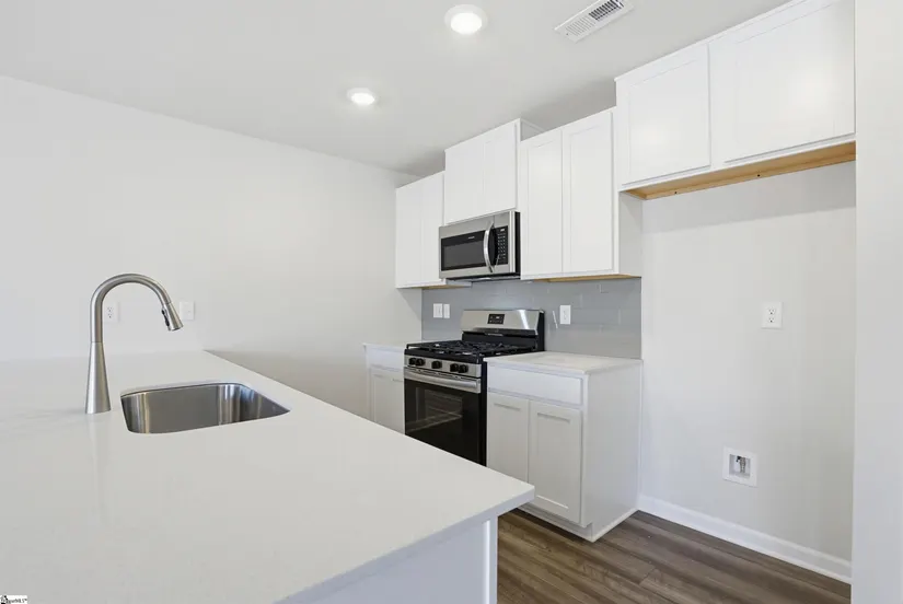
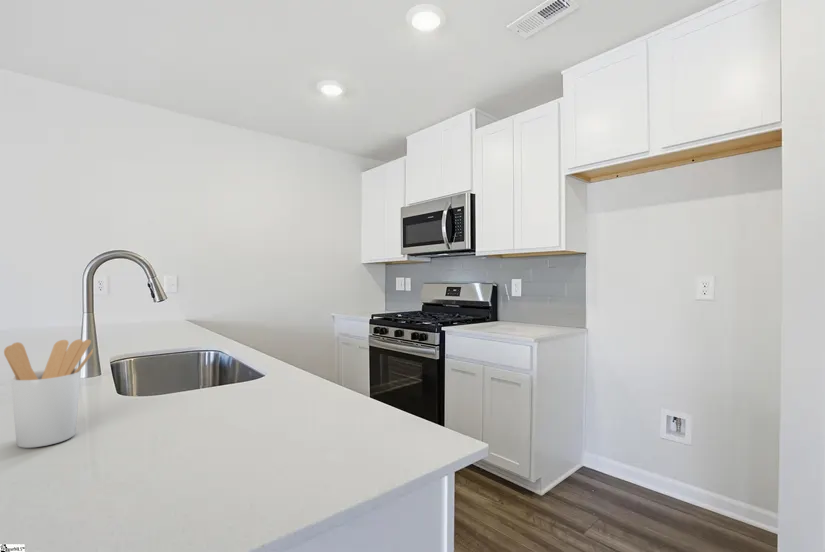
+ utensil holder [3,338,94,449]
